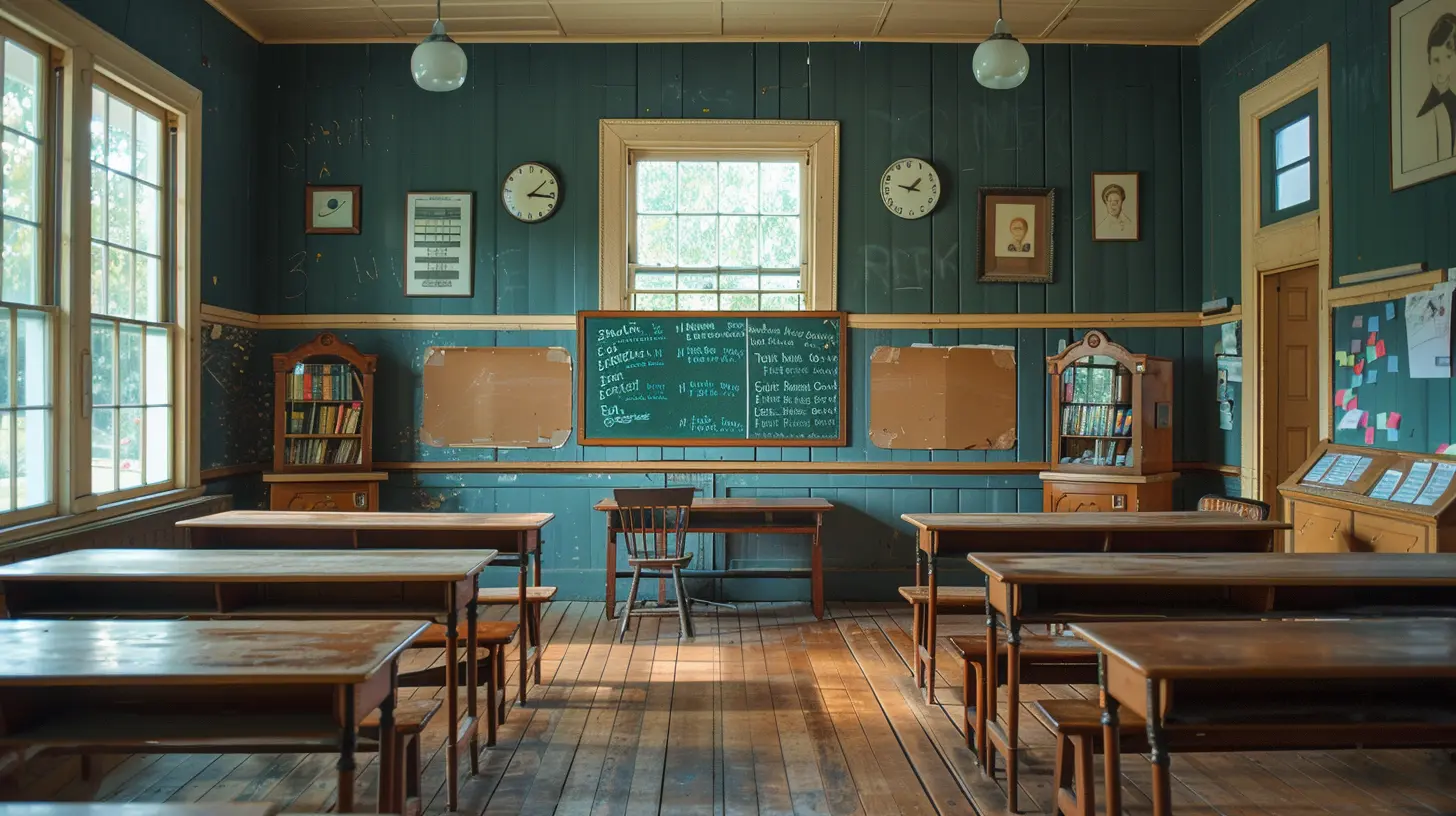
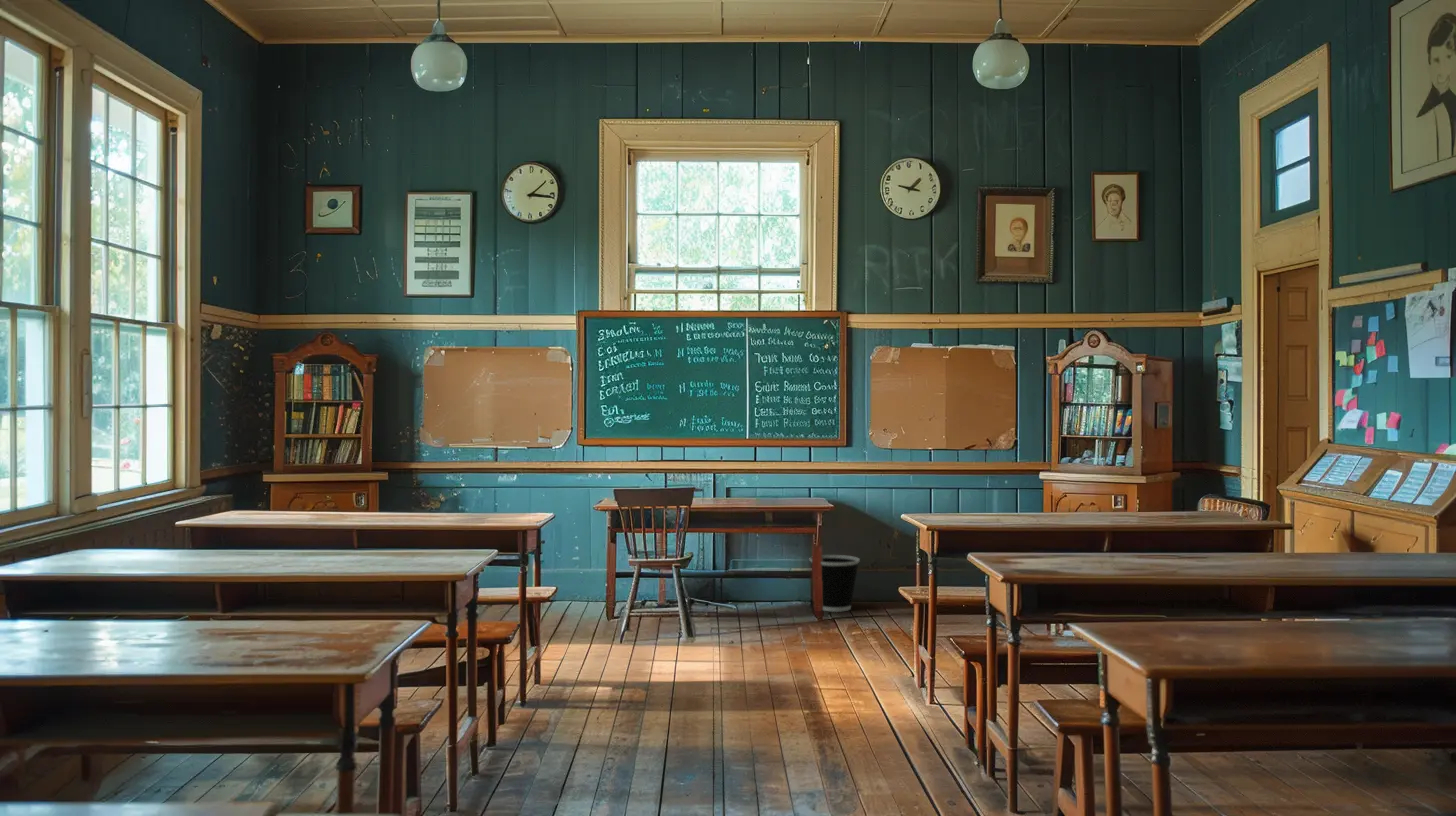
+ wastebasket [808,554,861,613]
